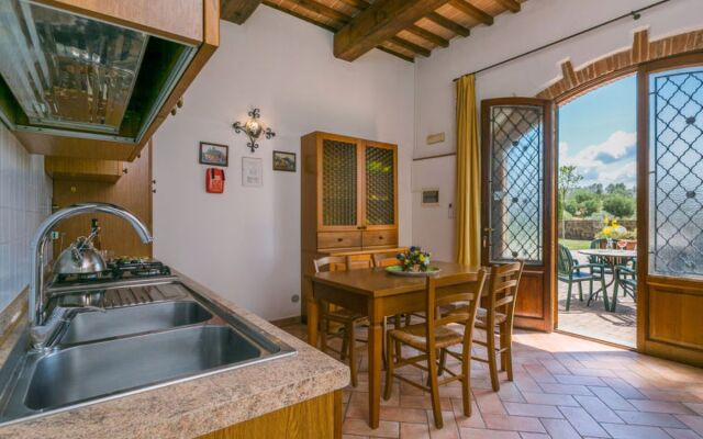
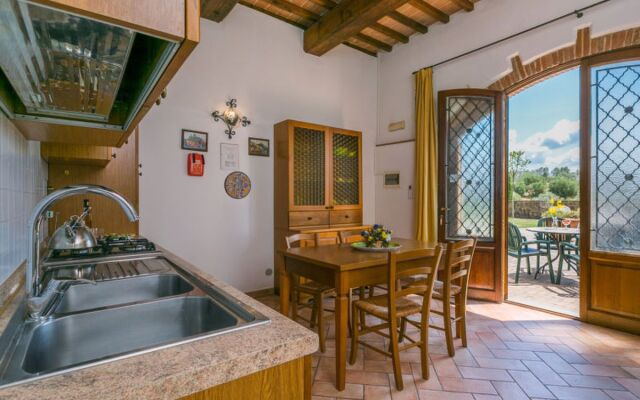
+ manhole cover [223,170,252,200]
